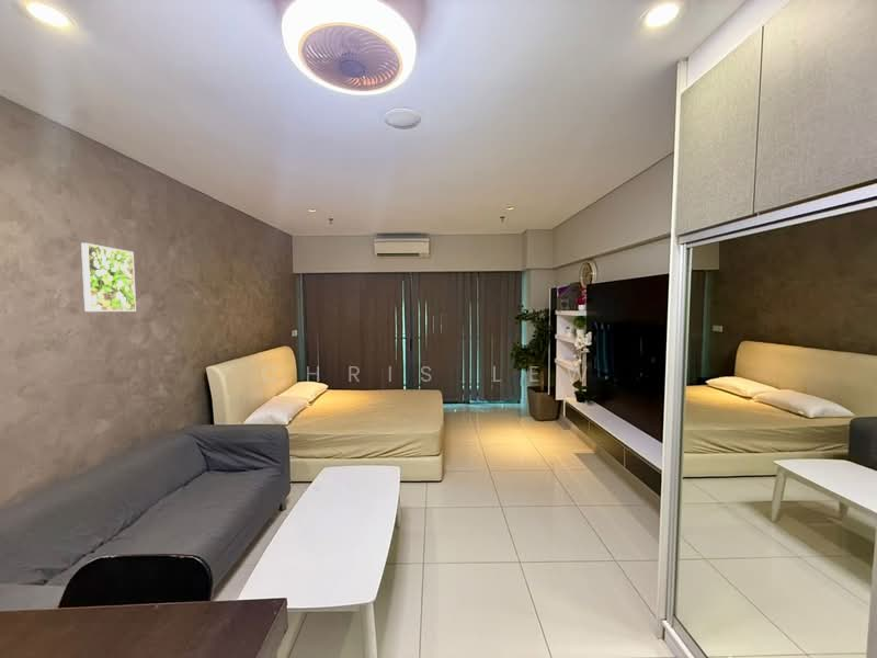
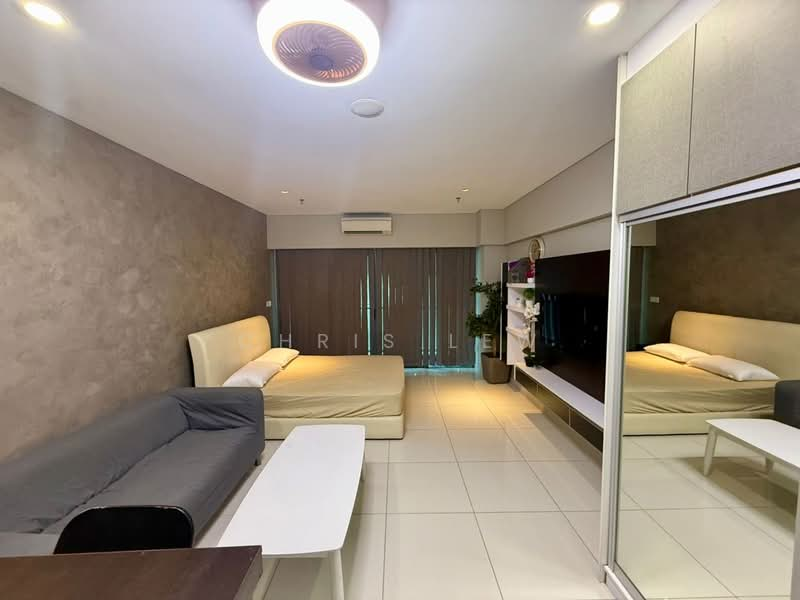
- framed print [80,242,137,313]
